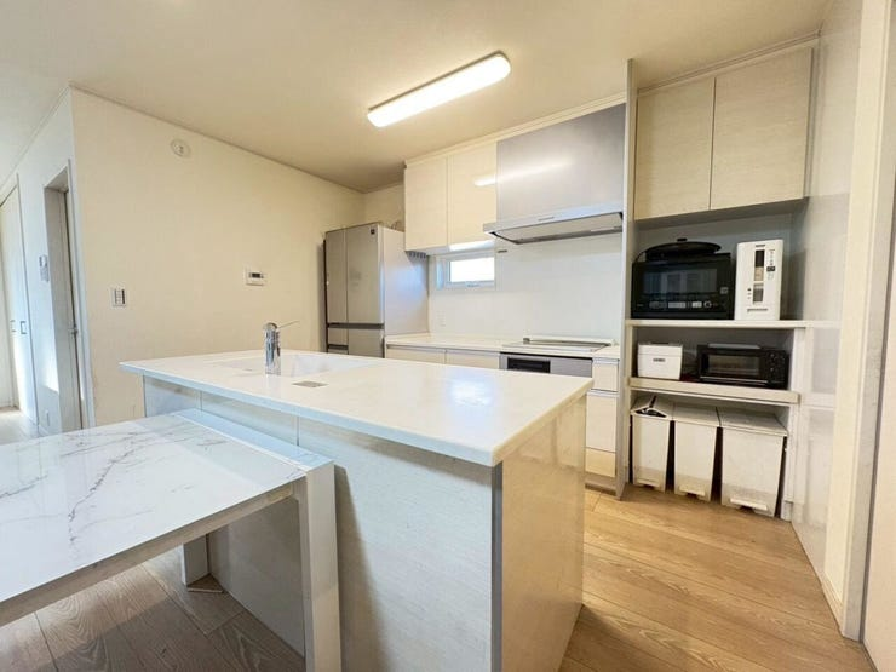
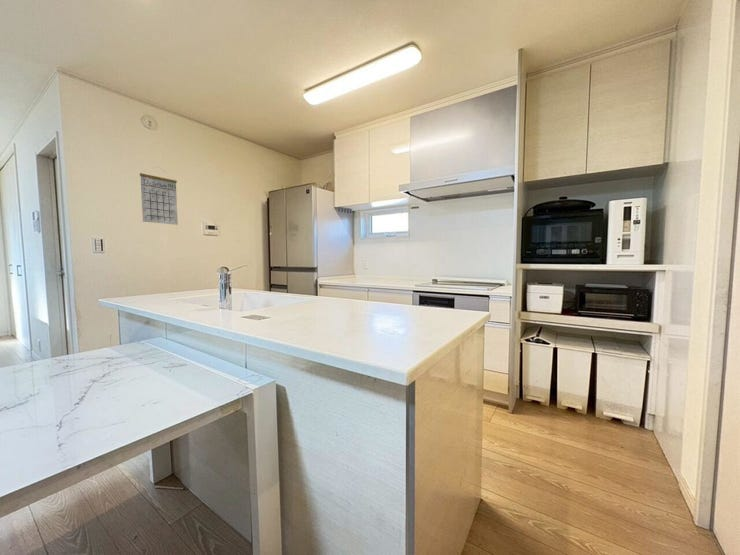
+ calendar [139,166,179,226]
